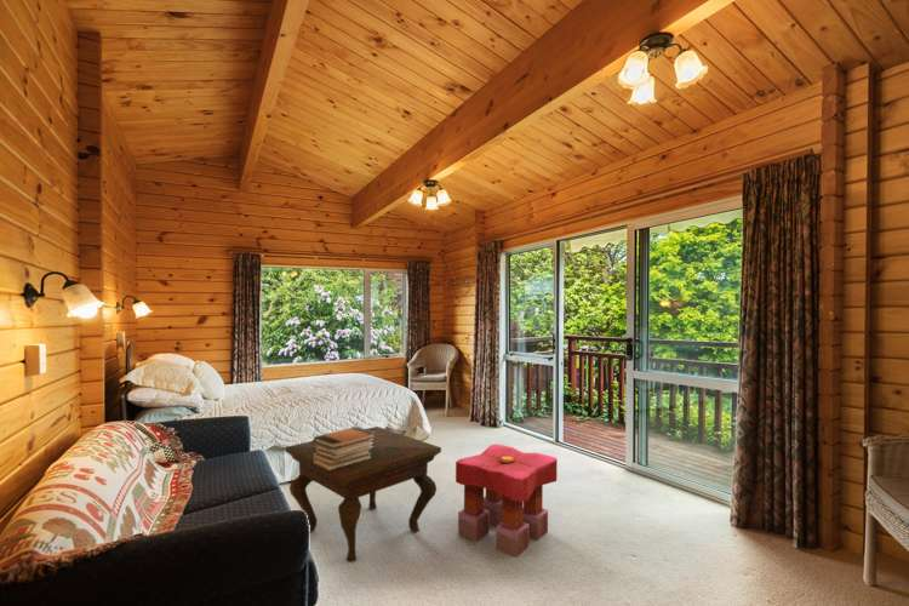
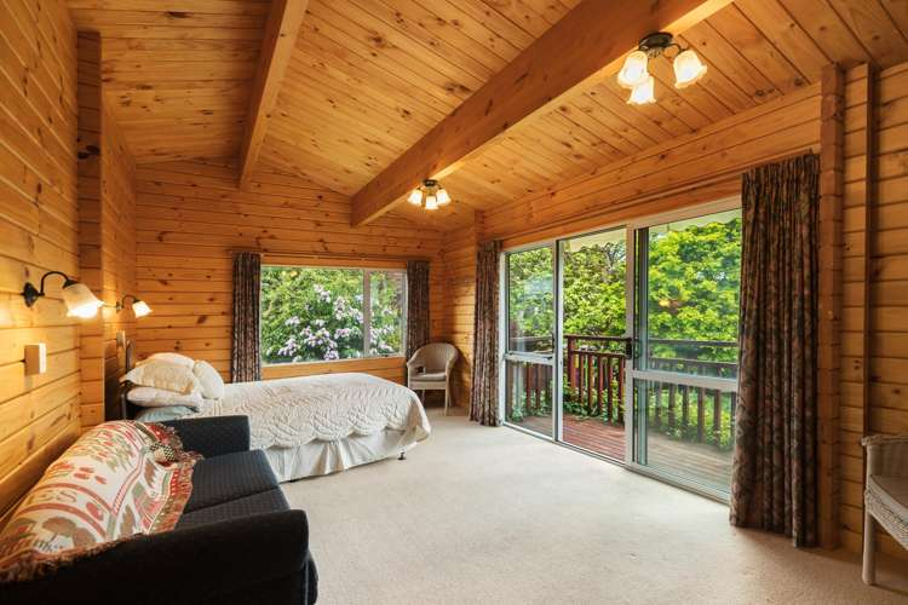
- stool [454,444,559,559]
- side table [285,425,442,564]
- book stack [313,425,375,470]
